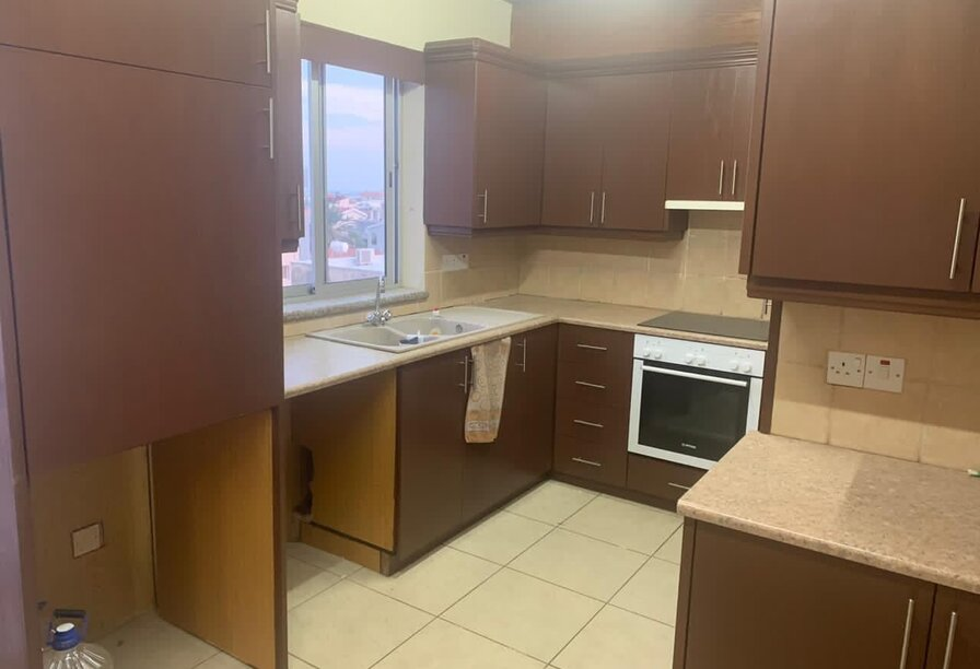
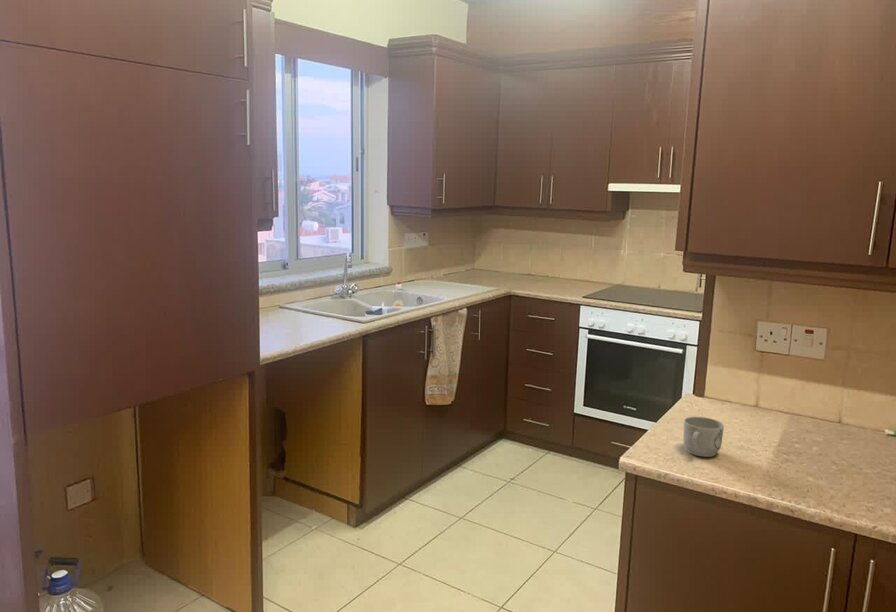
+ mug [682,416,725,458]
